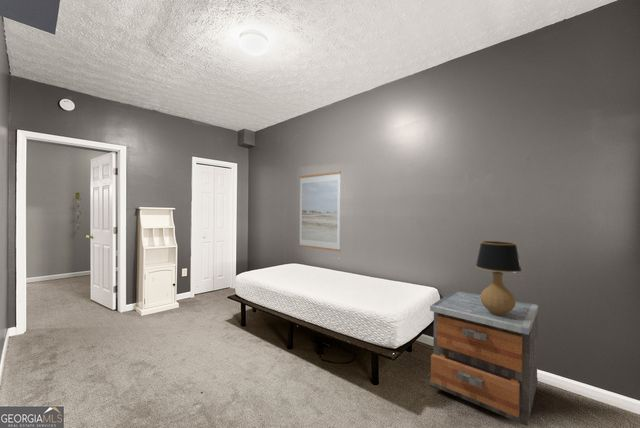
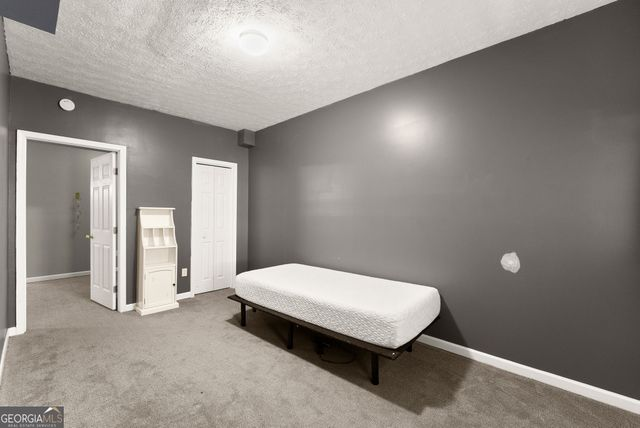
- table lamp [474,240,527,317]
- wall art [298,170,342,252]
- nightstand [429,289,539,427]
